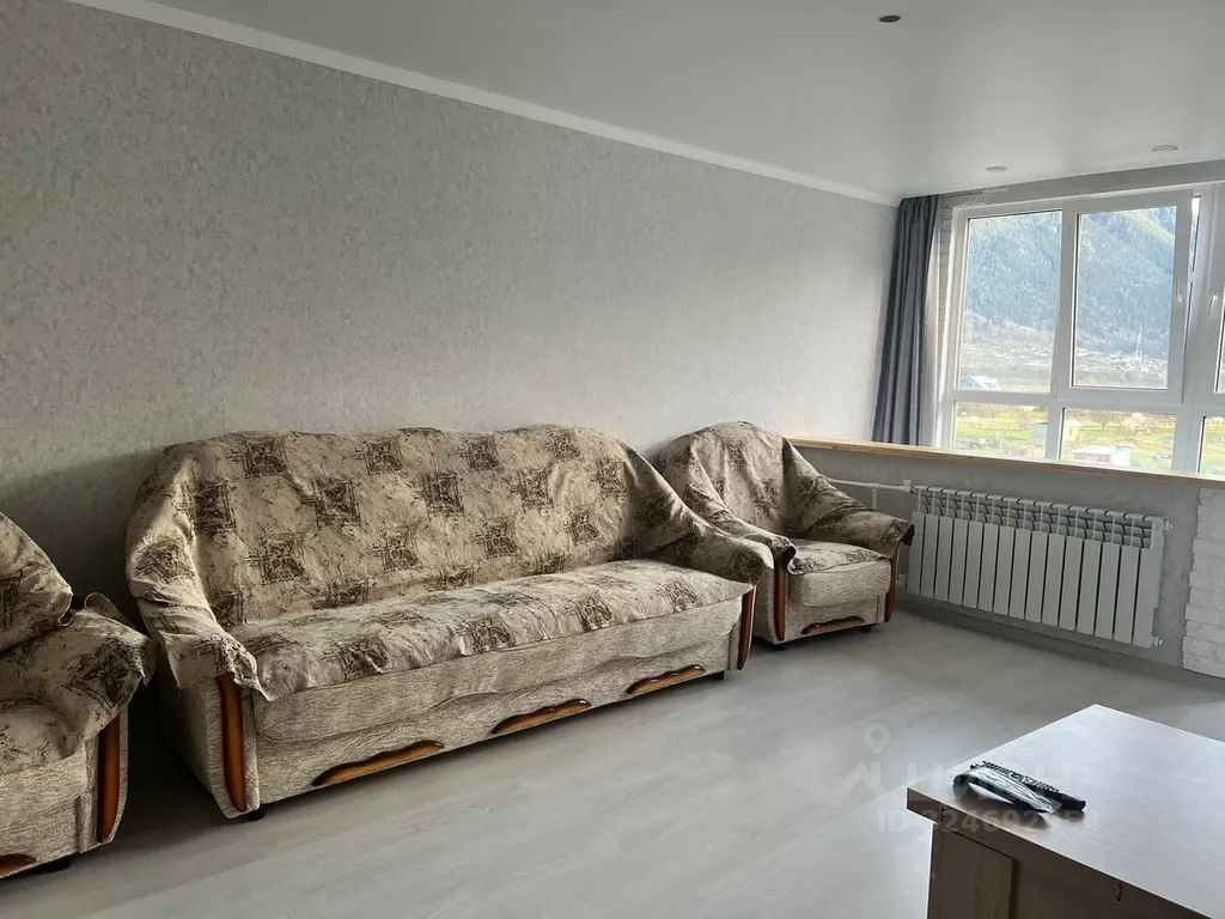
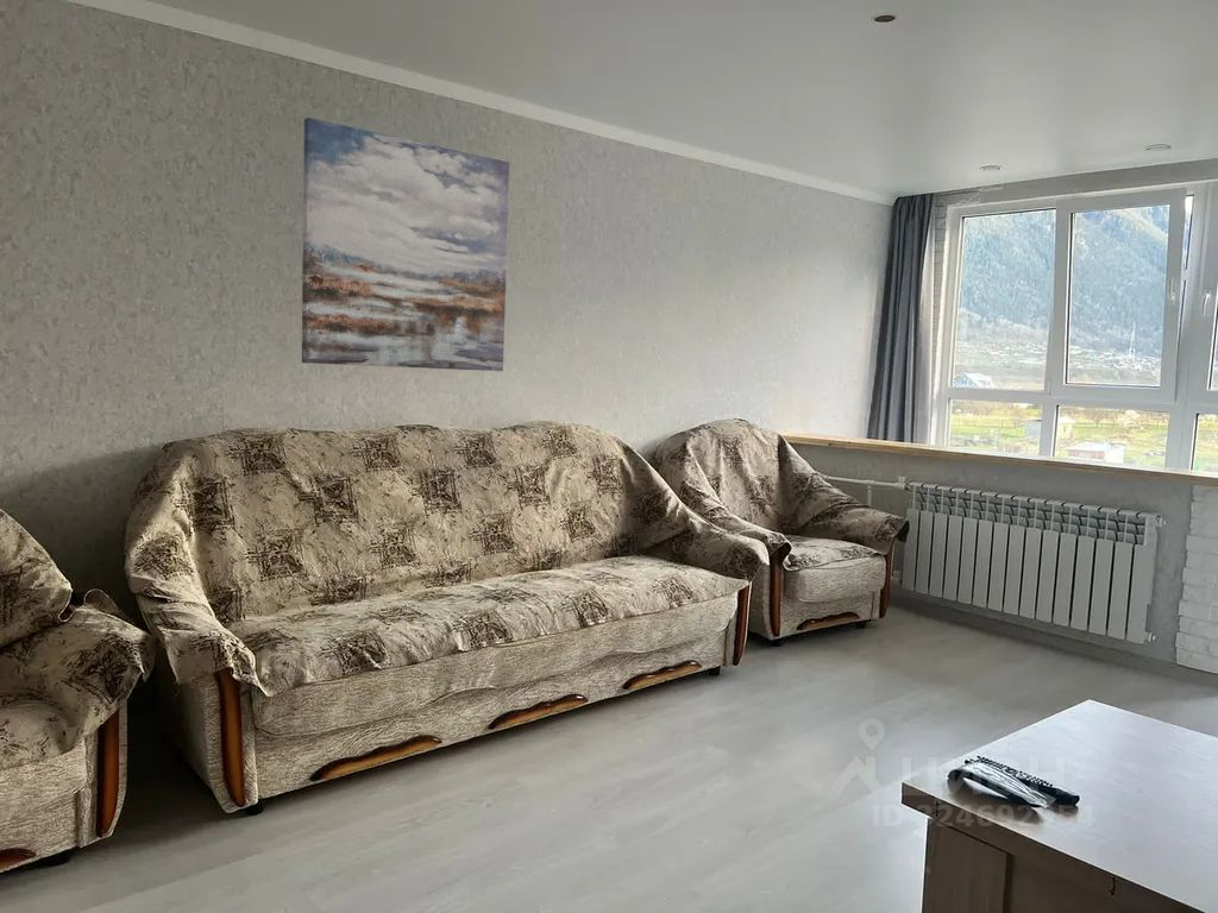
+ wall art [301,117,510,372]
